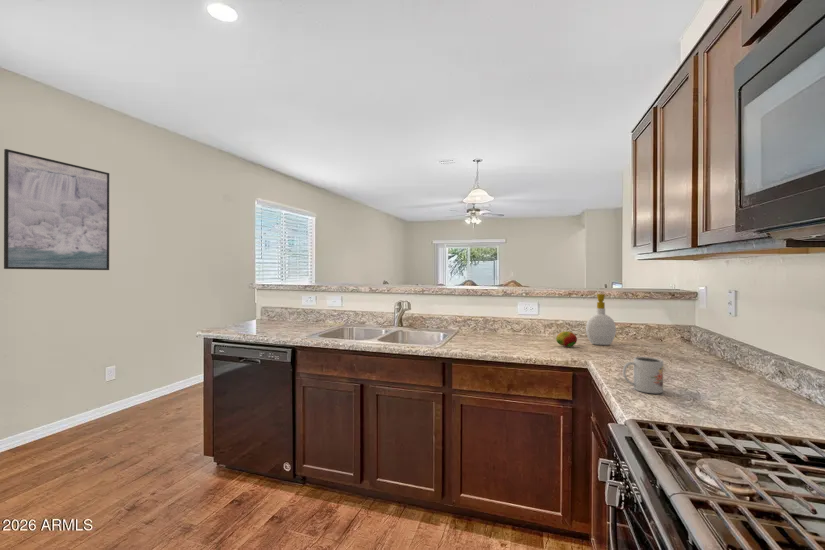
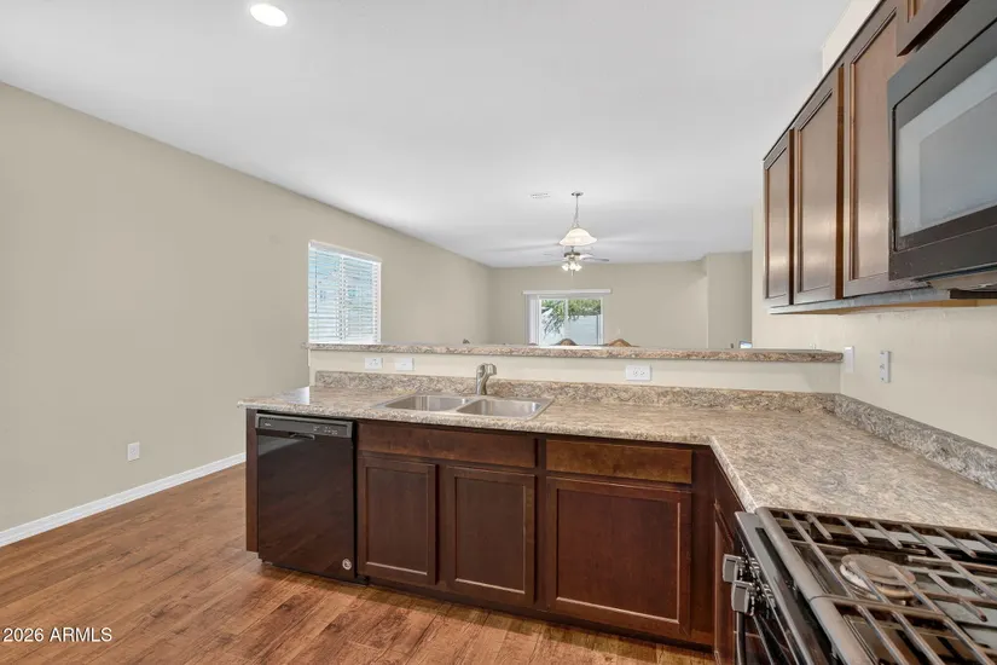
- mug [622,356,664,394]
- soap bottle [585,293,617,346]
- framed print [3,148,111,271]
- fruit [555,330,578,348]
